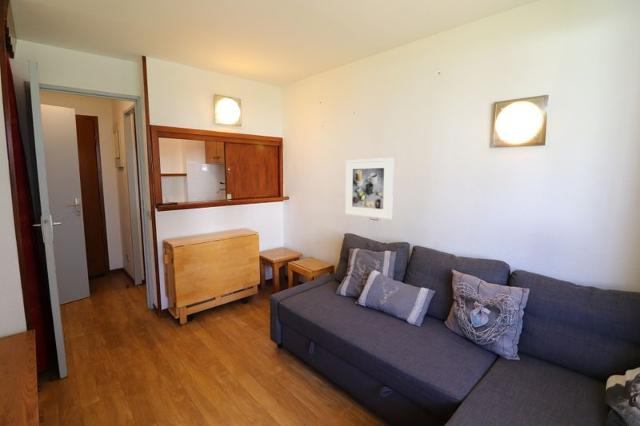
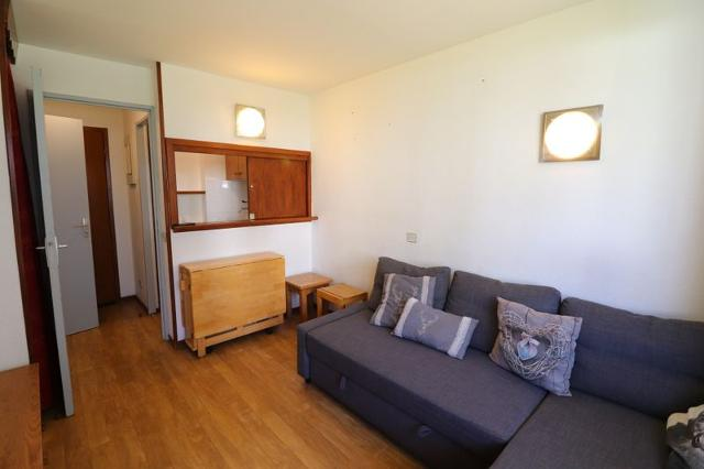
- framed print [344,157,394,220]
